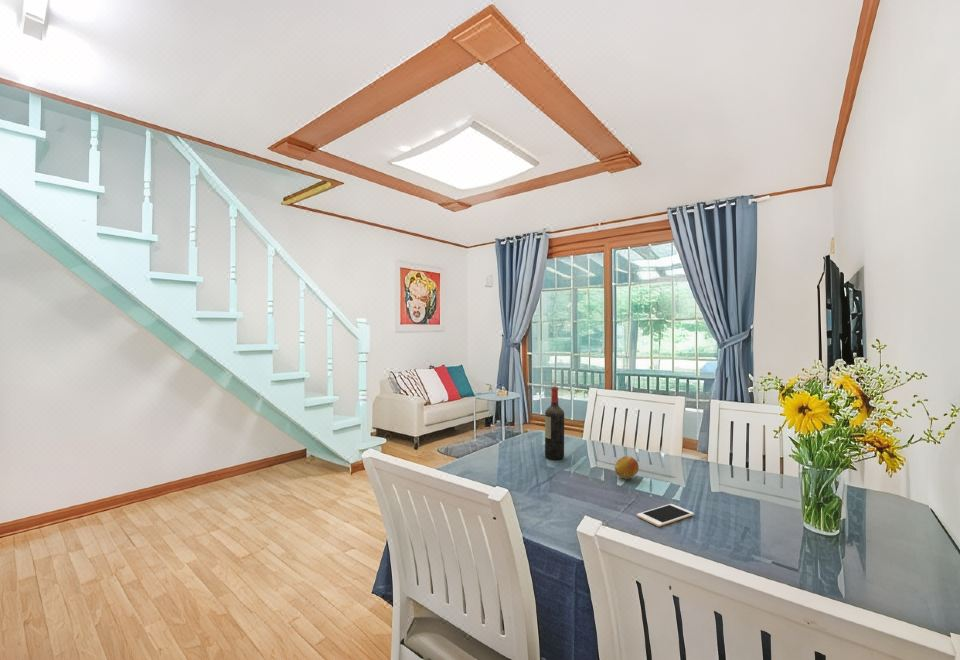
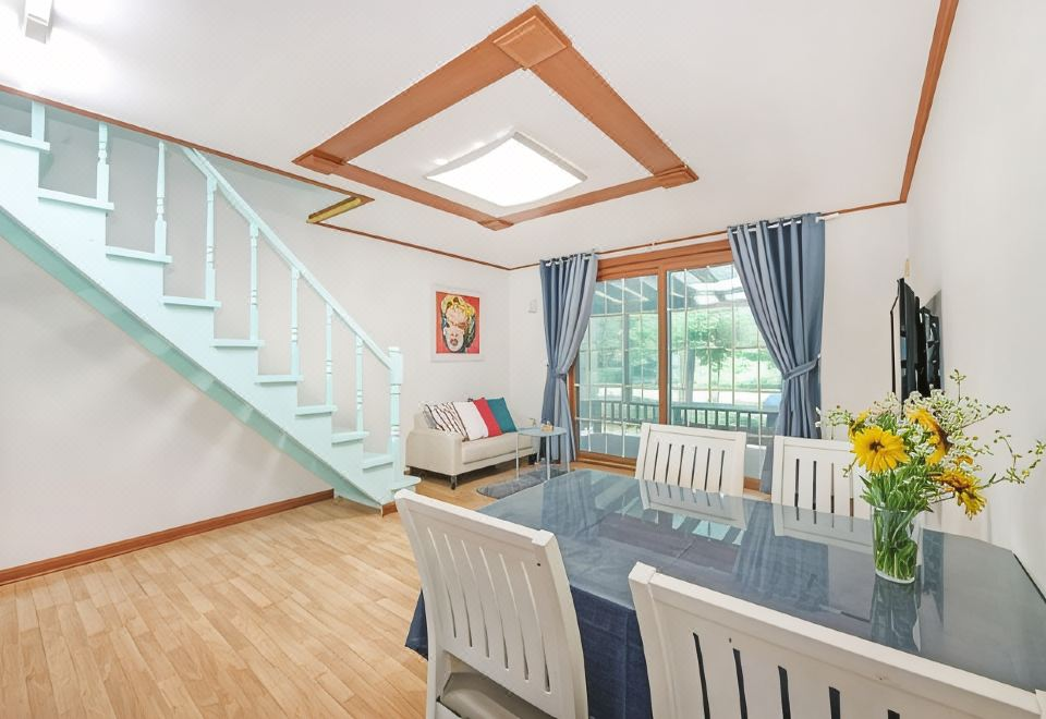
- cell phone [636,503,695,528]
- wine bottle [544,386,565,461]
- fruit [614,455,640,479]
